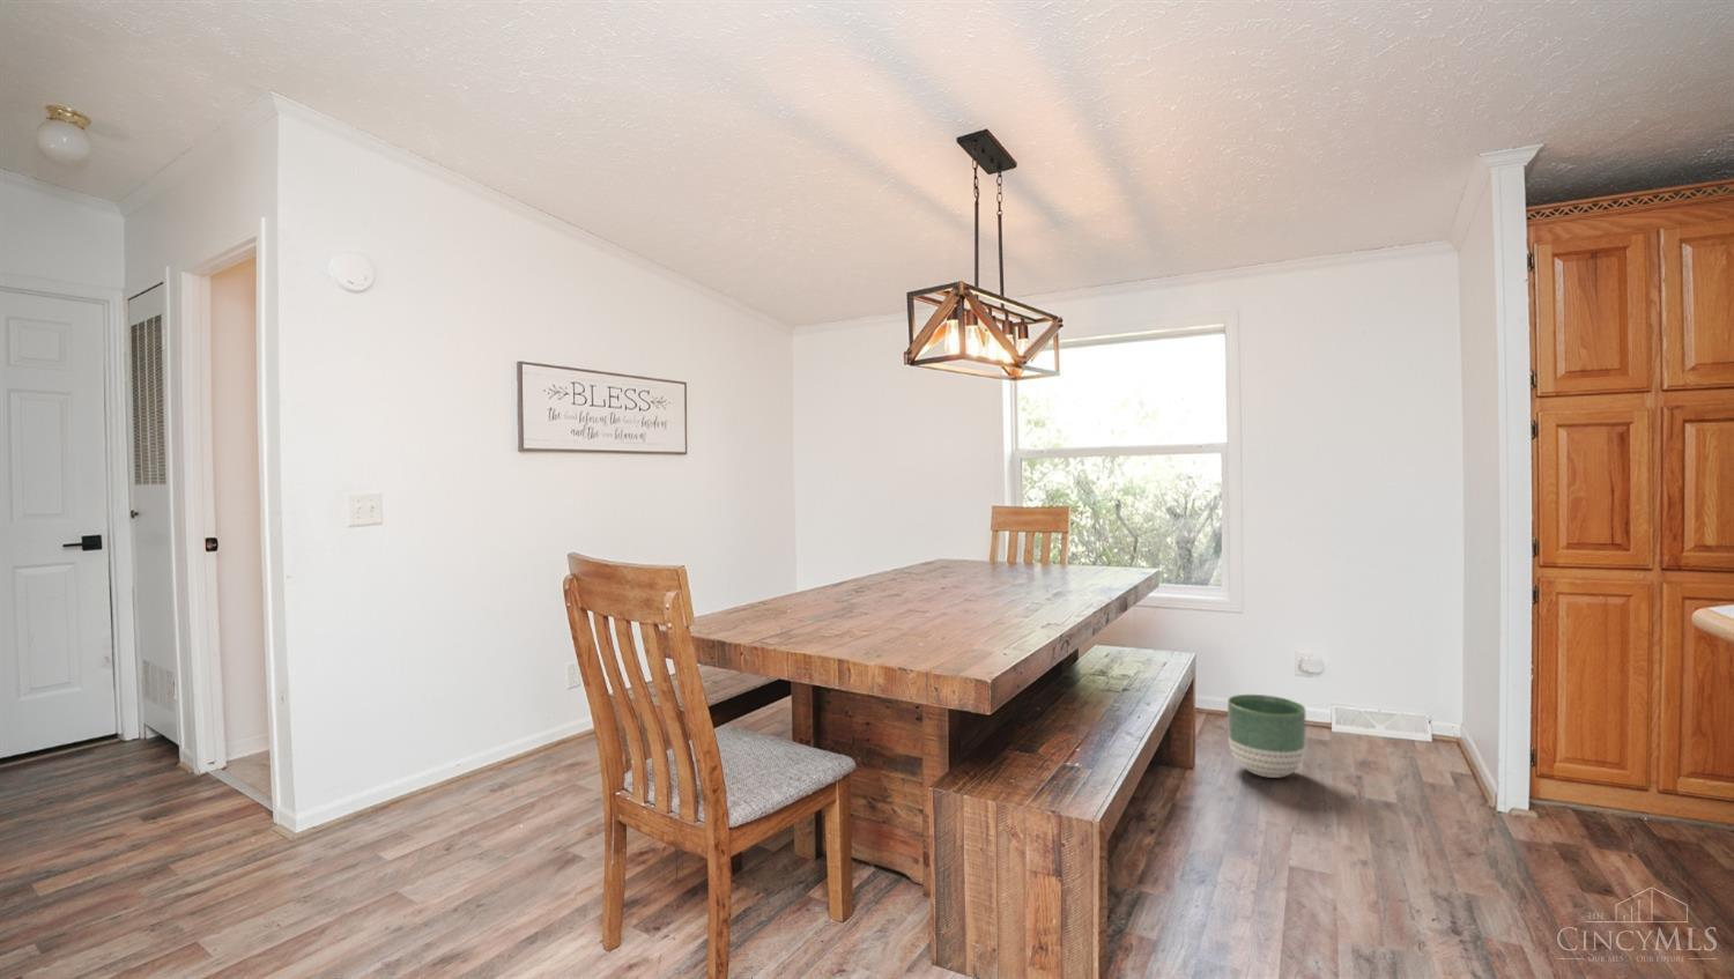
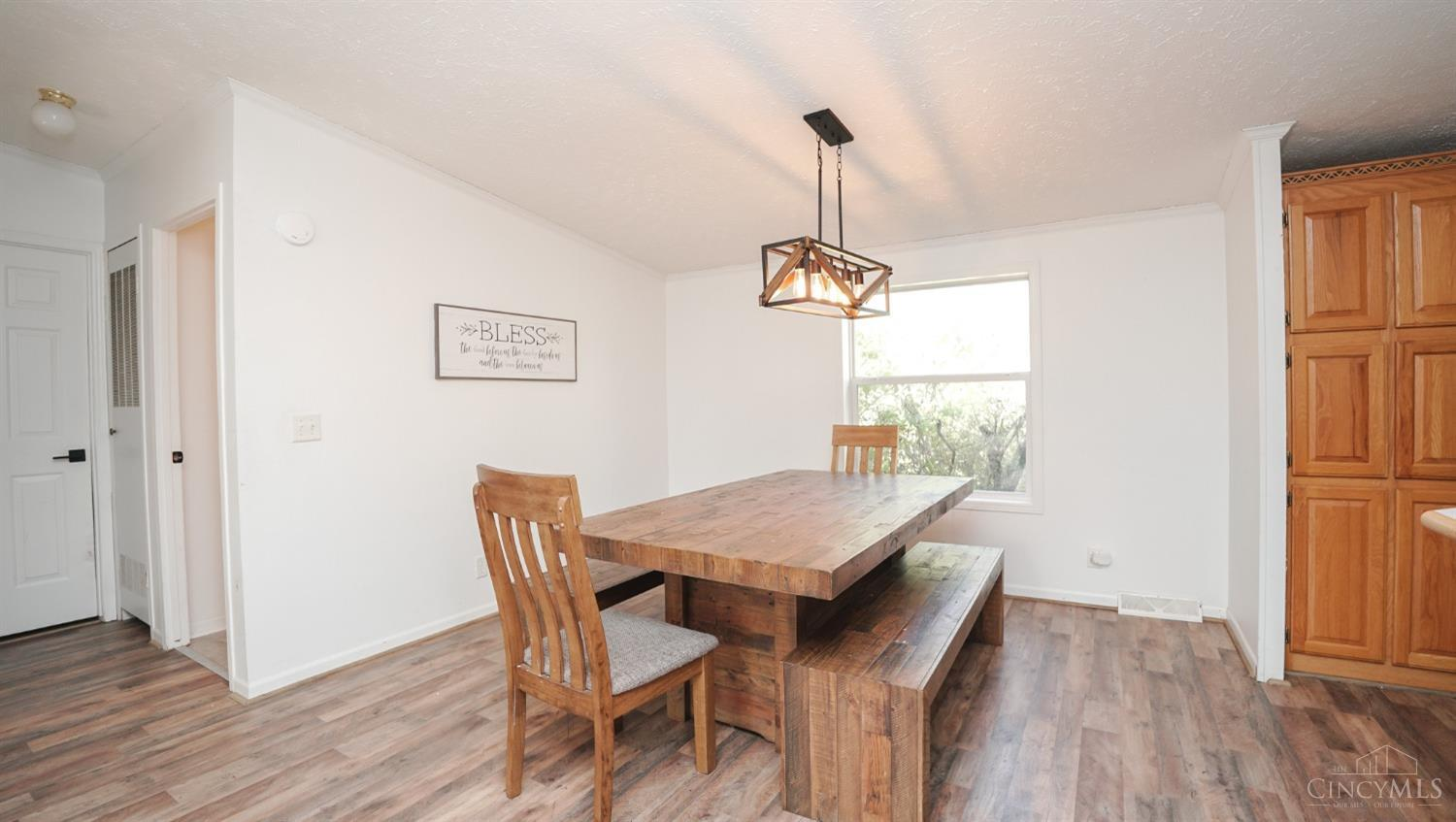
- planter [1227,693,1306,779]
